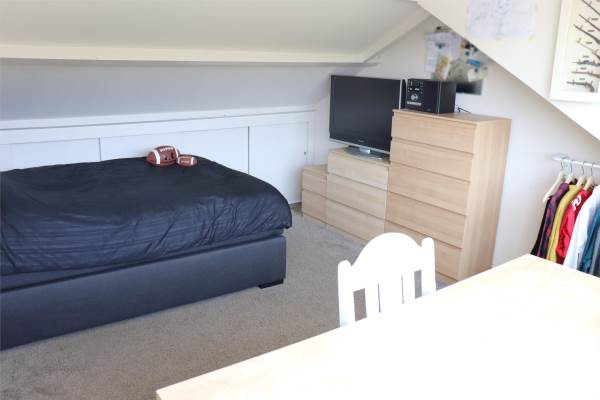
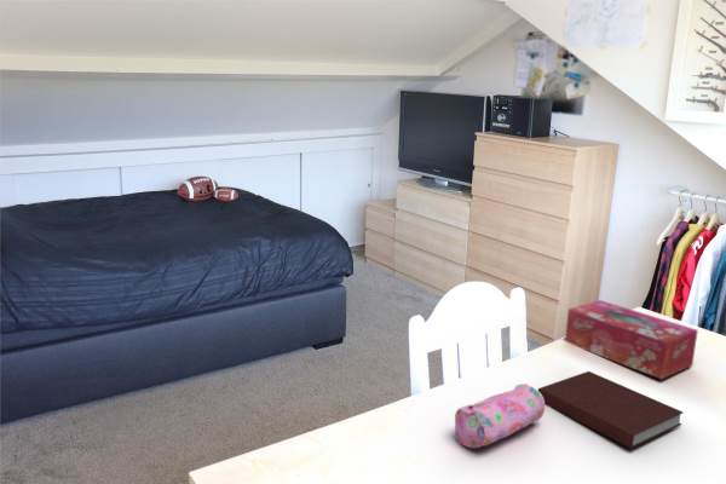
+ tissue box [564,299,699,380]
+ notebook [537,370,685,450]
+ pencil case [454,382,546,449]
